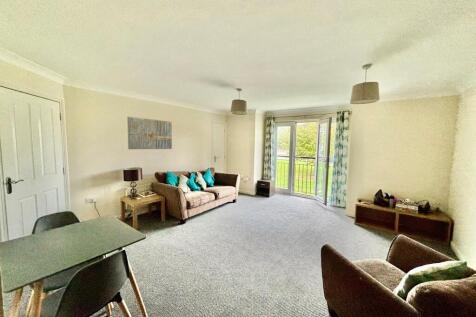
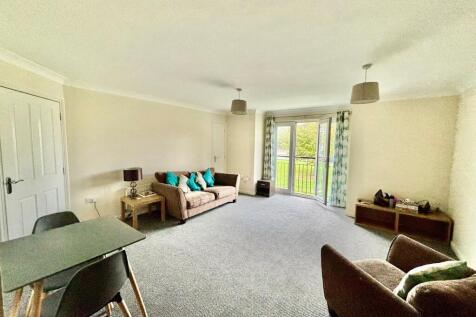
- wall art [126,116,173,150]
